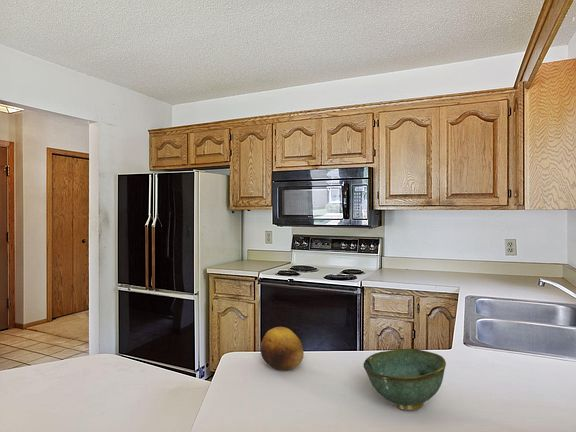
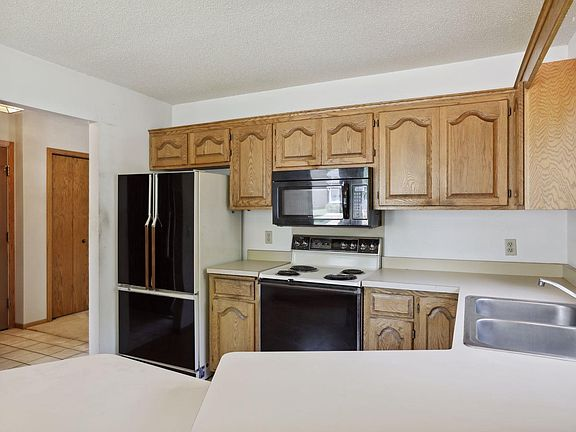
- bowl [363,348,447,411]
- fruit [260,326,305,371]
